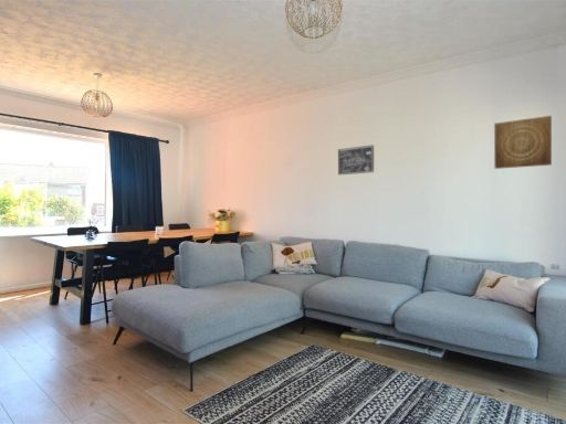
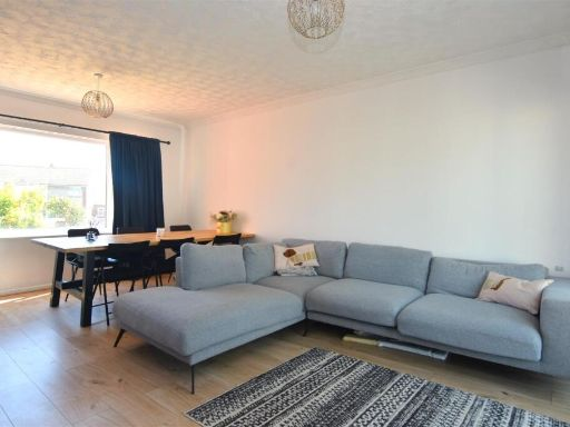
- wall art [337,144,375,176]
- wall art [493,115,553,170]
